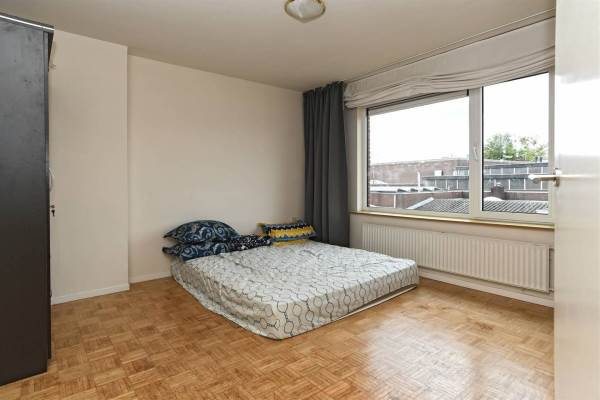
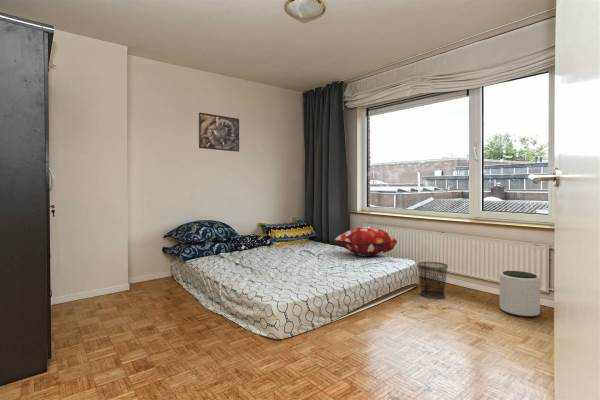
+ plant pot [499,270,541,318]
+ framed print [198,112,240,153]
+ waste bin [416,261,449,299]
+ decorative pillow [333,226,398,257]
